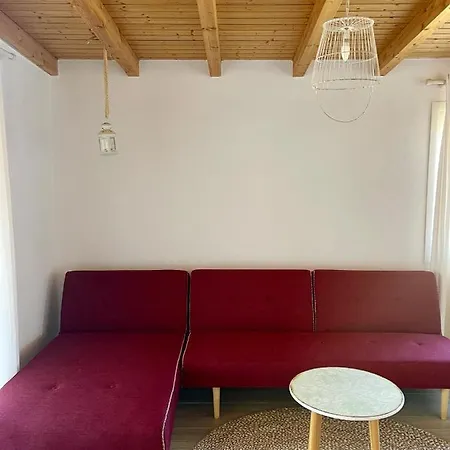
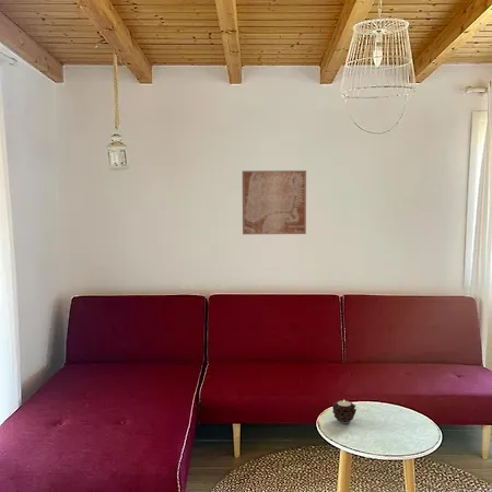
+ wall art [242,169,307,235]
+ candle [331,399,358,424]
